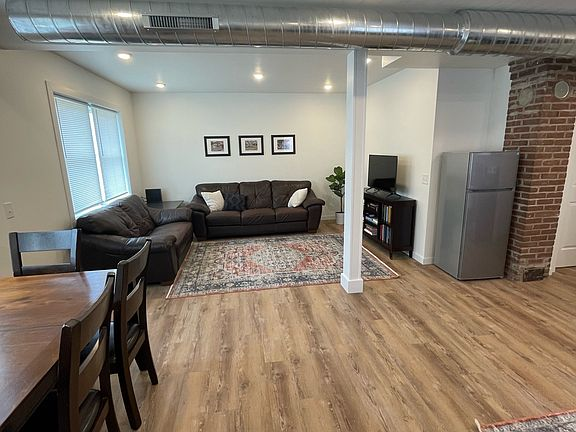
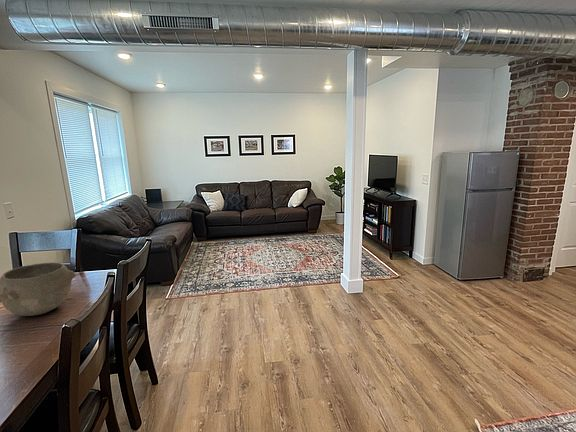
+ bowl [0,262,76,317]
